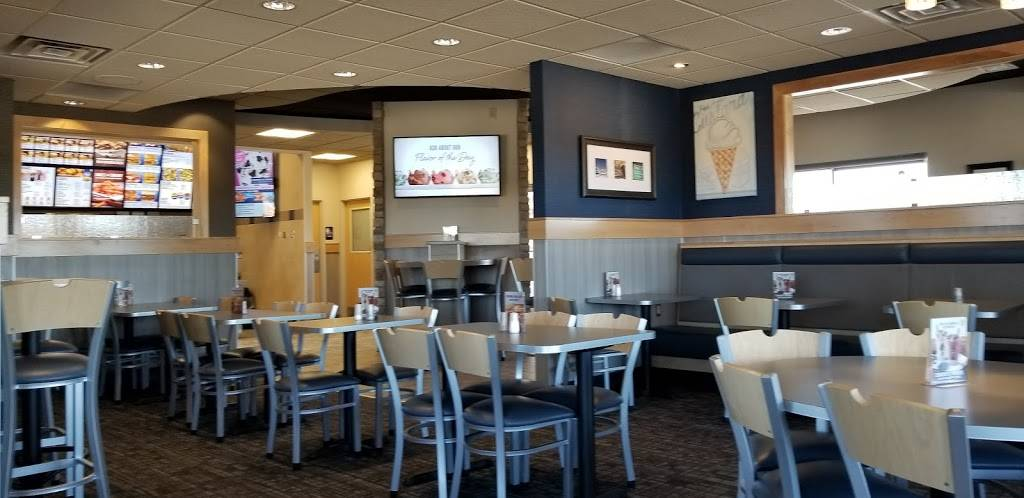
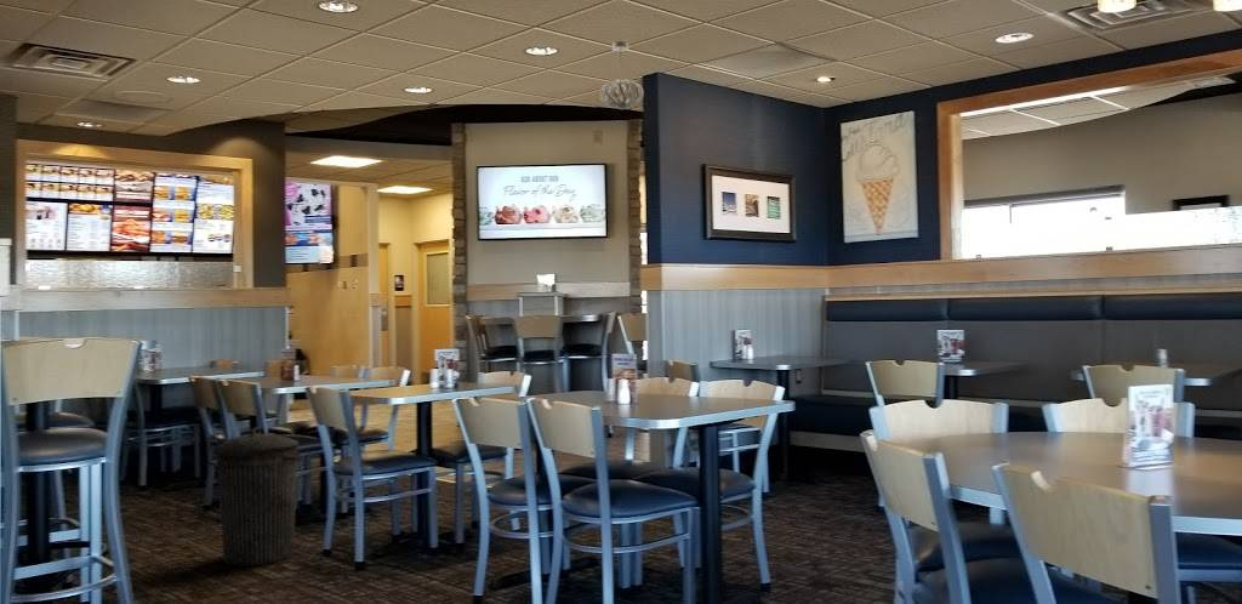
+ pendant light [598,40,645,110]
+ trash can [211,426,304,568]
